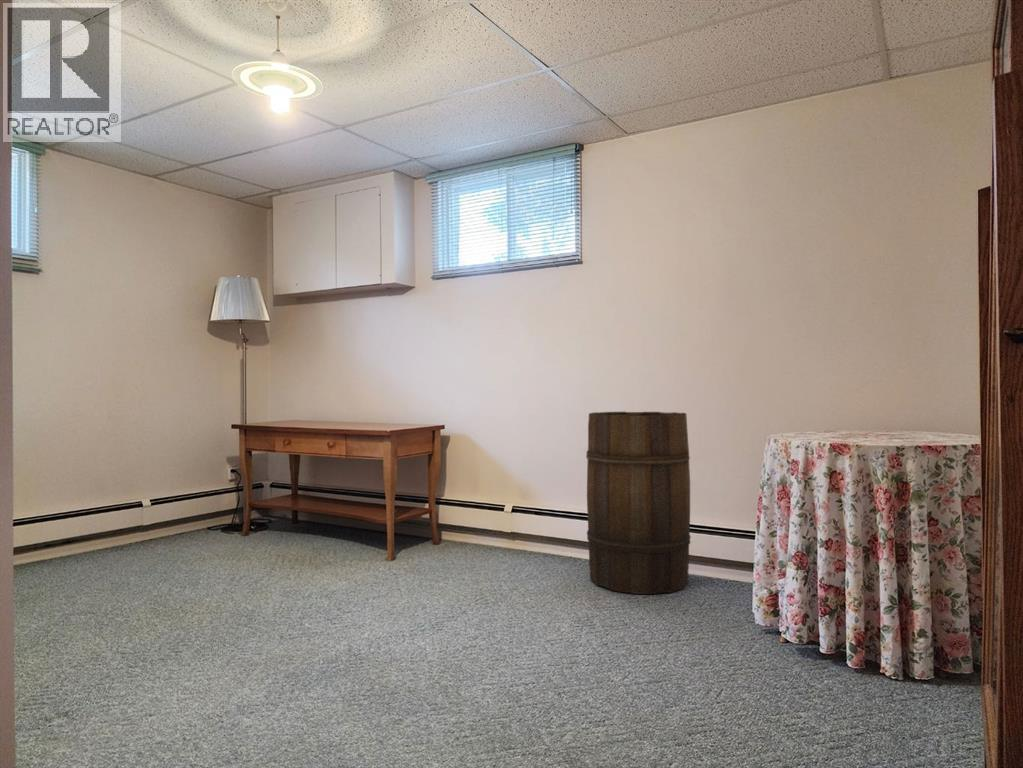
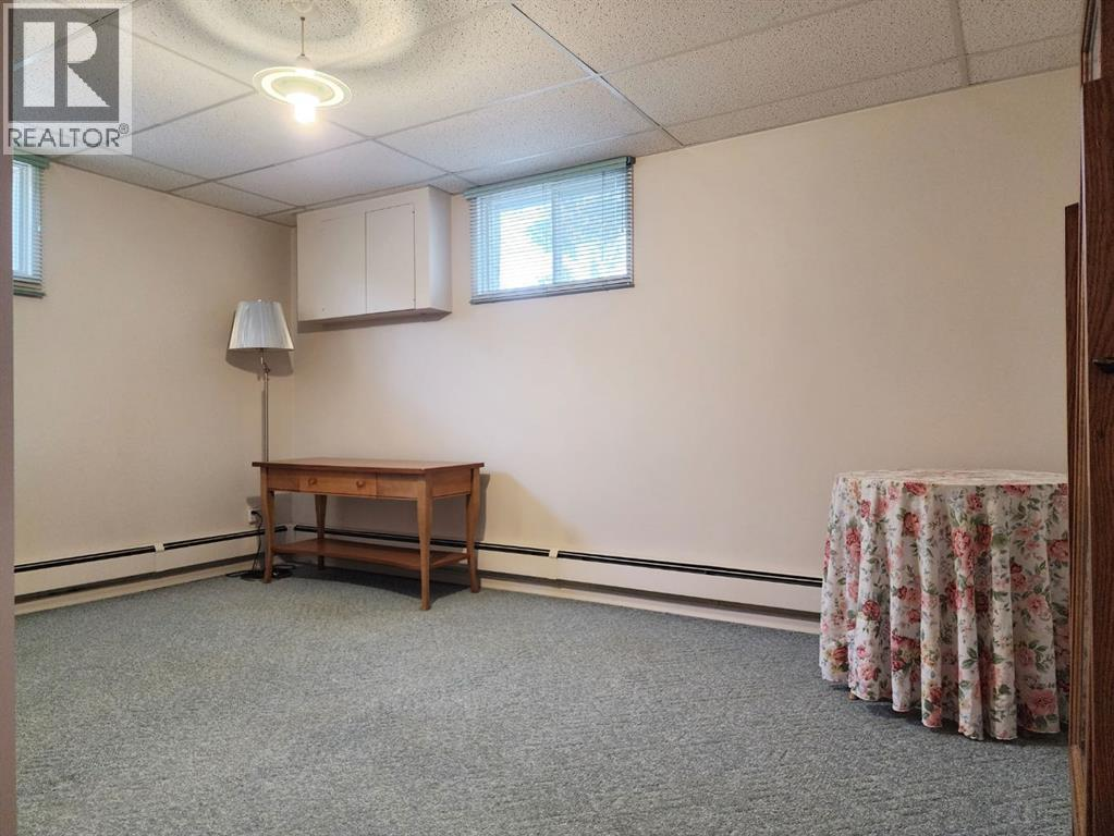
- wooden barrel [585,411,692,595]
